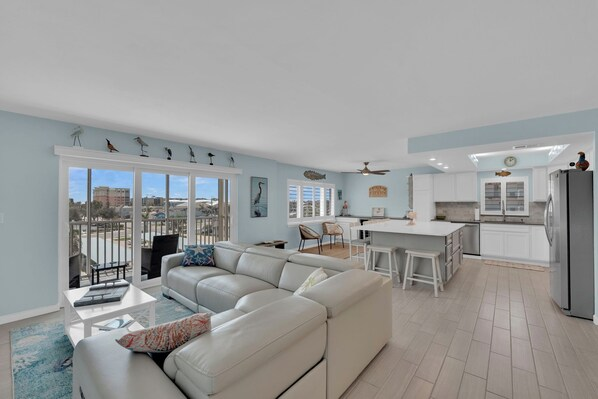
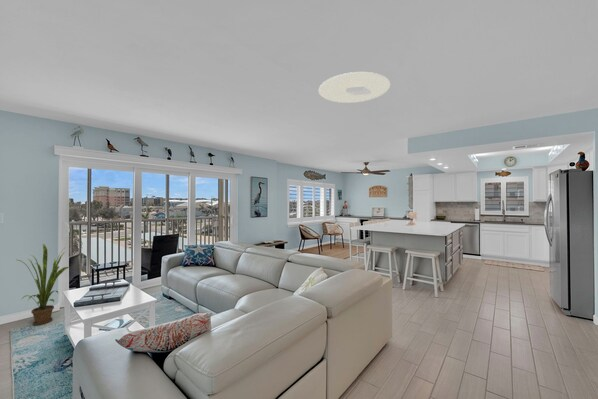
+ ceiling light [318,71,391,104]
+ house plant [17,243,70,326]
